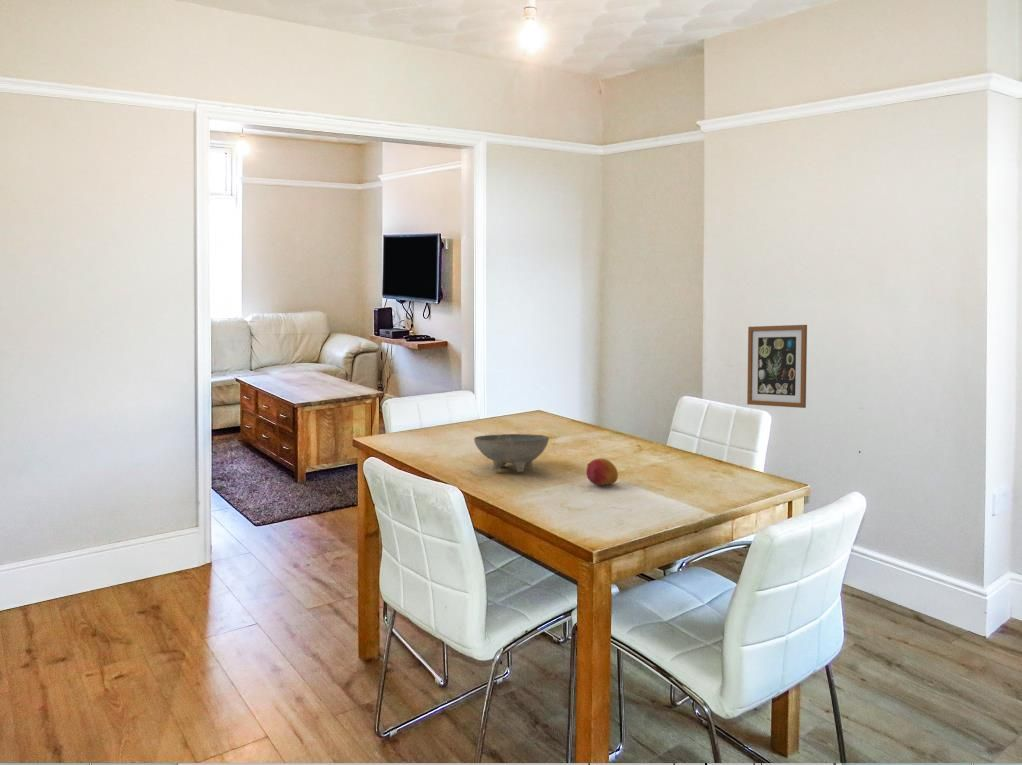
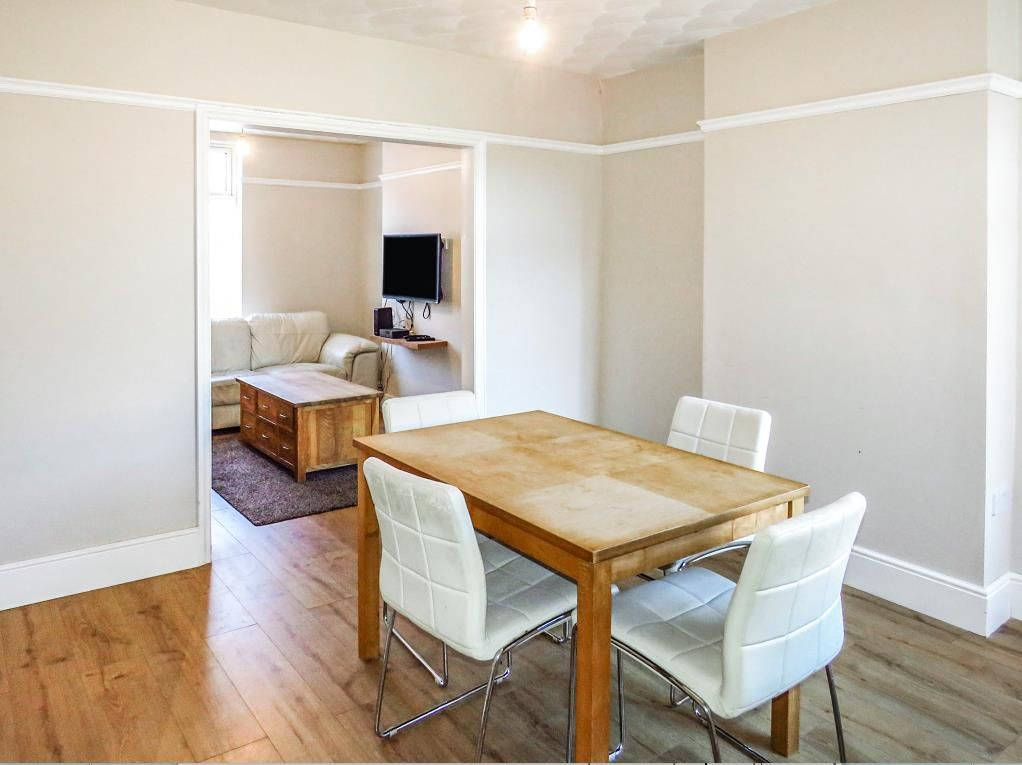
- fruit [585,457,619,486]
- bowl [473,433,550,473]
- wall art [746,324,808,409]
